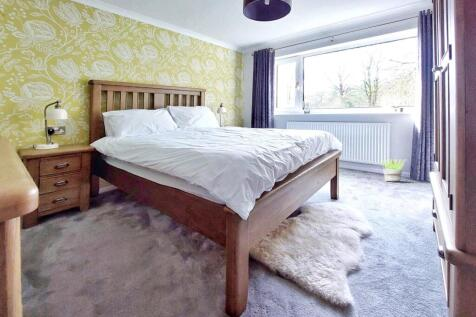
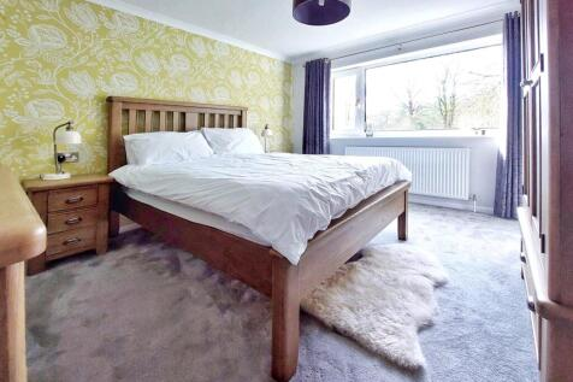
- potted plant [377,157,406,183]
